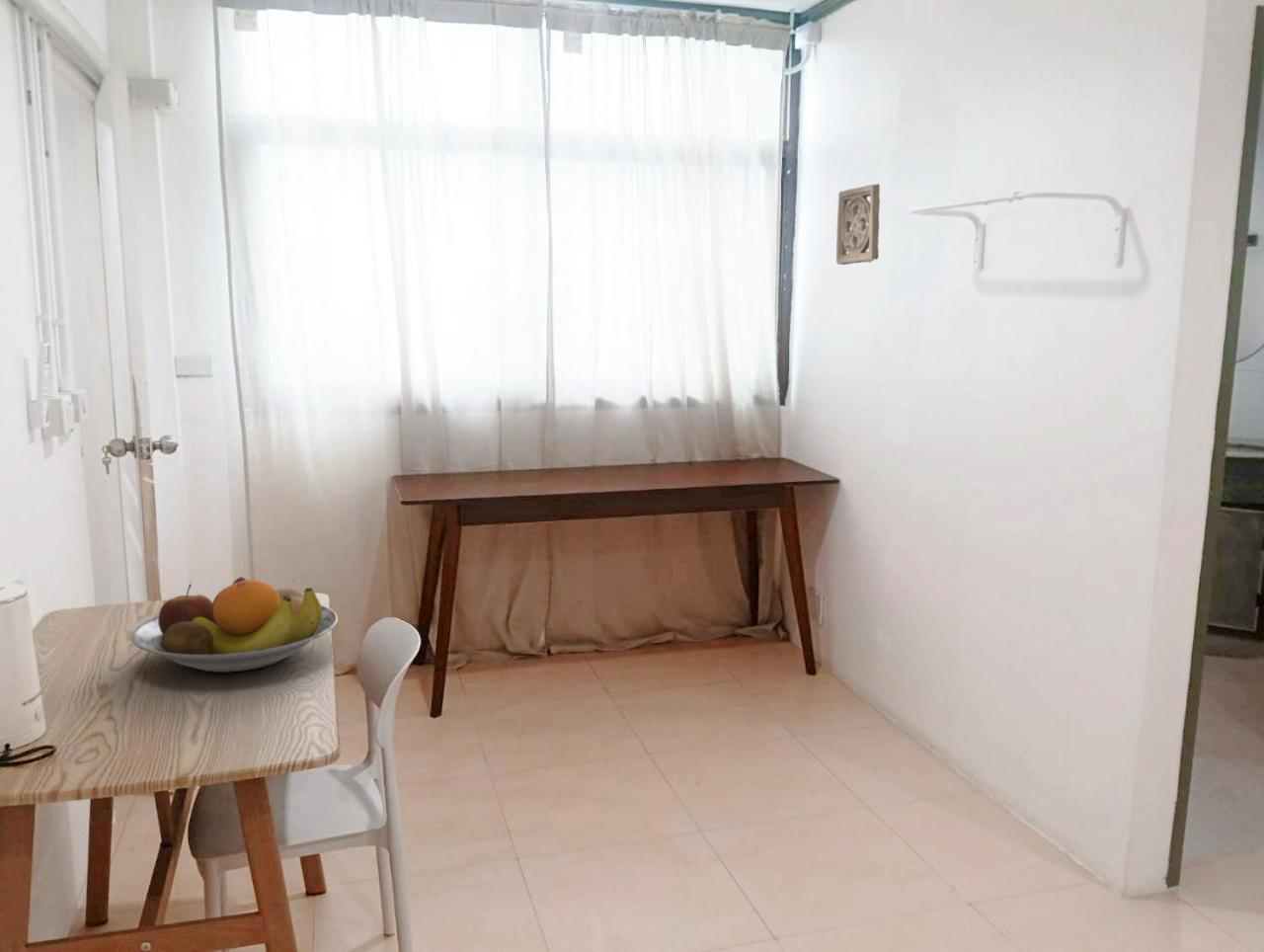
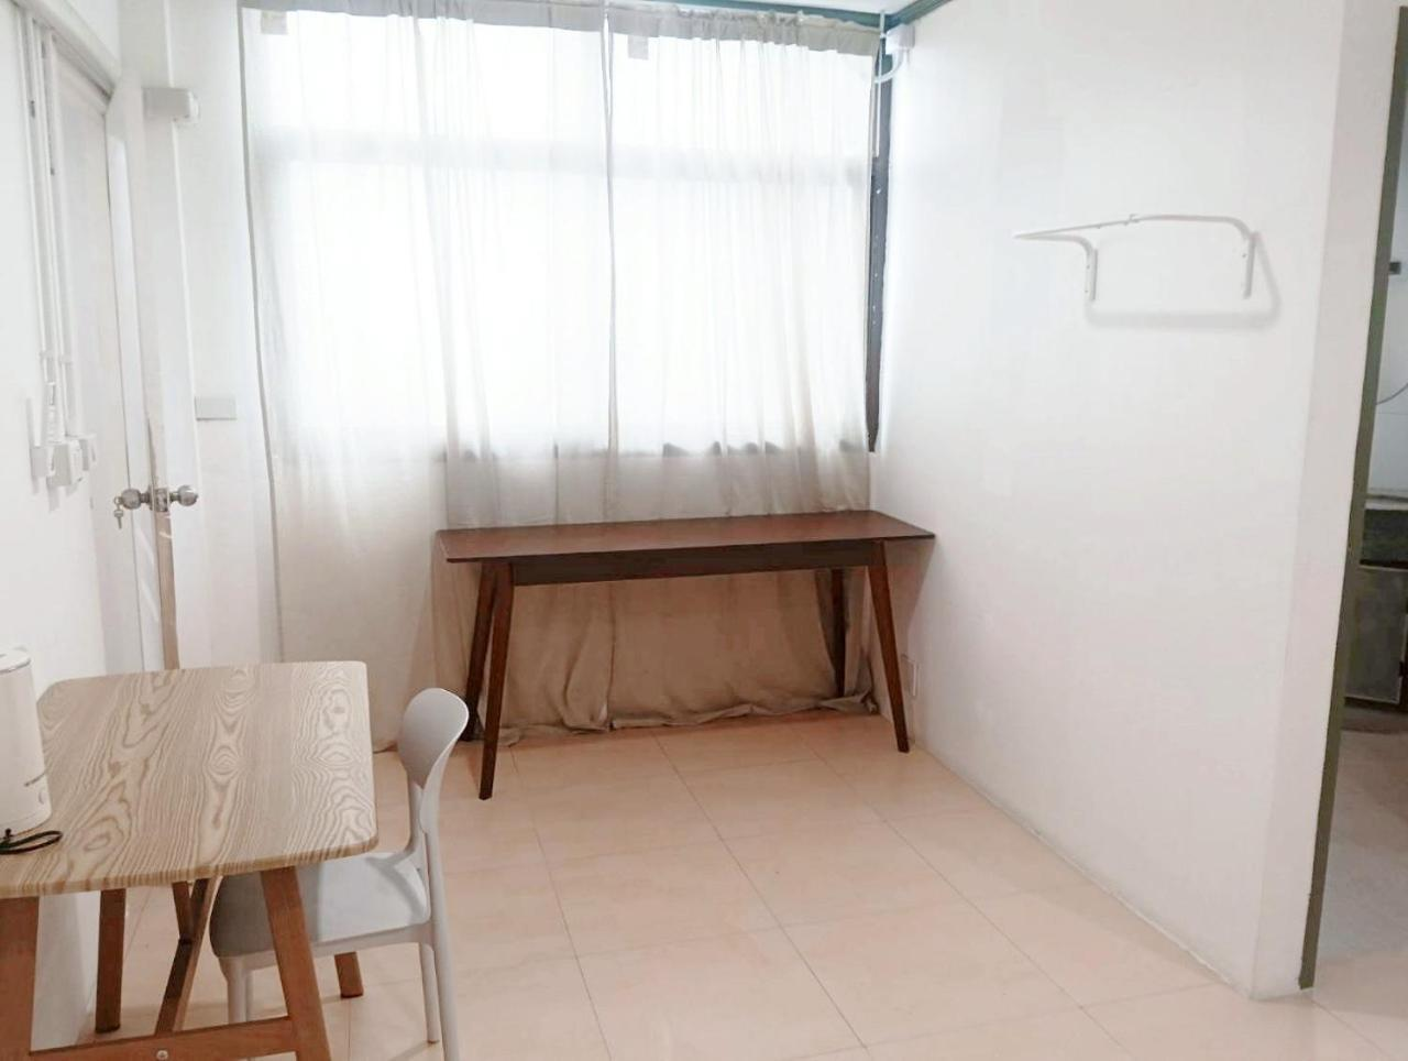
- wall ornament [835,183,881,266]
- fruit bowl [130,576,339,674]
